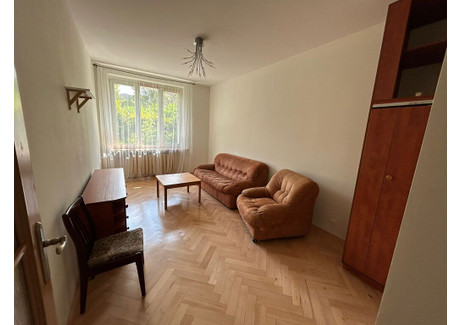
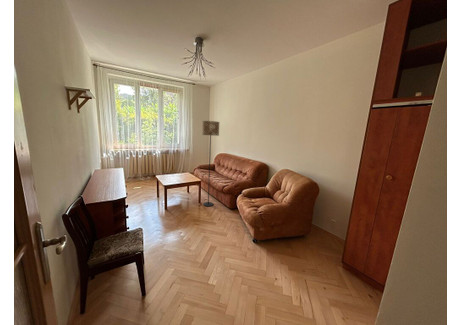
+ floor lamp [201,120,220,207]
